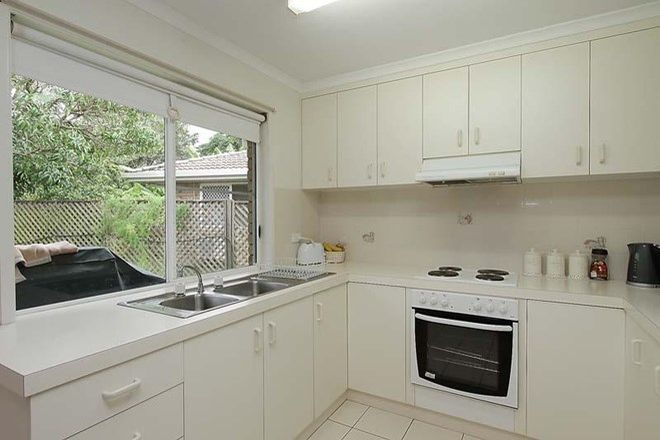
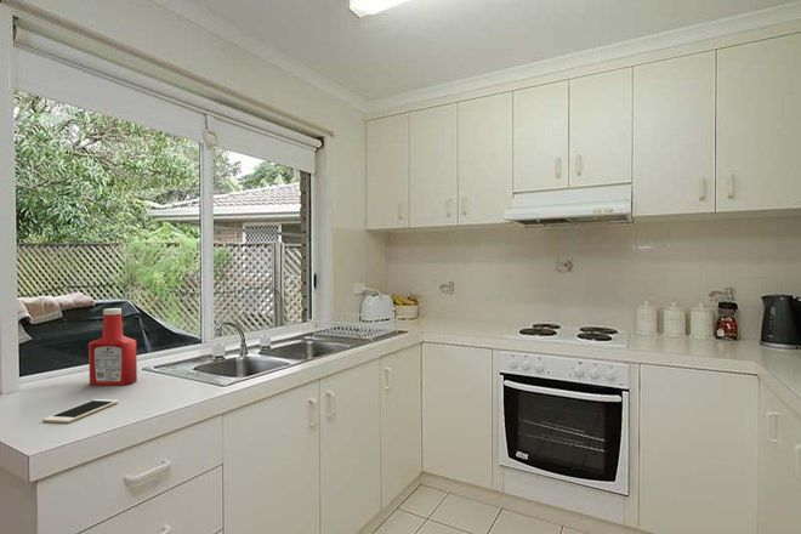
+ cell phone [41,398,120,424]
+ soap bottle [87,307,138,386]
